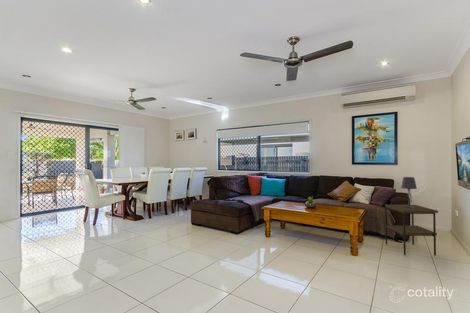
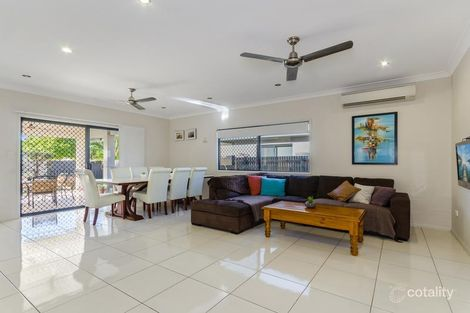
- side table [384,204,439,256]
- table lamp [400,176,418,208]
